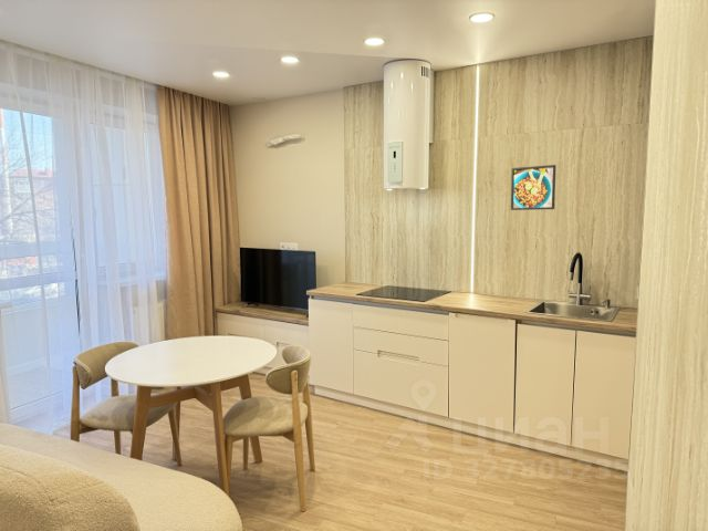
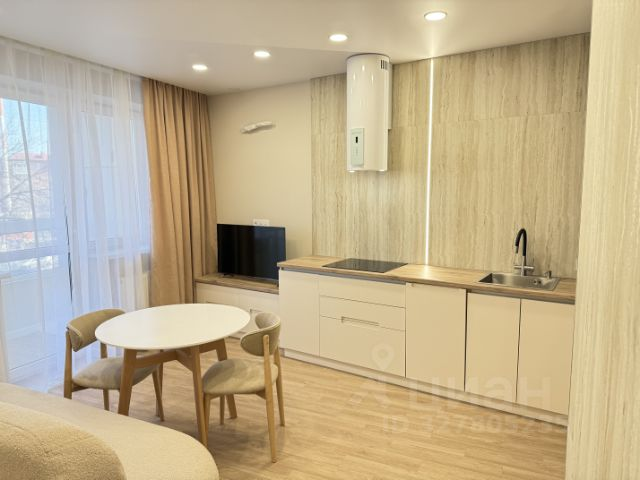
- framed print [510,164,556,211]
